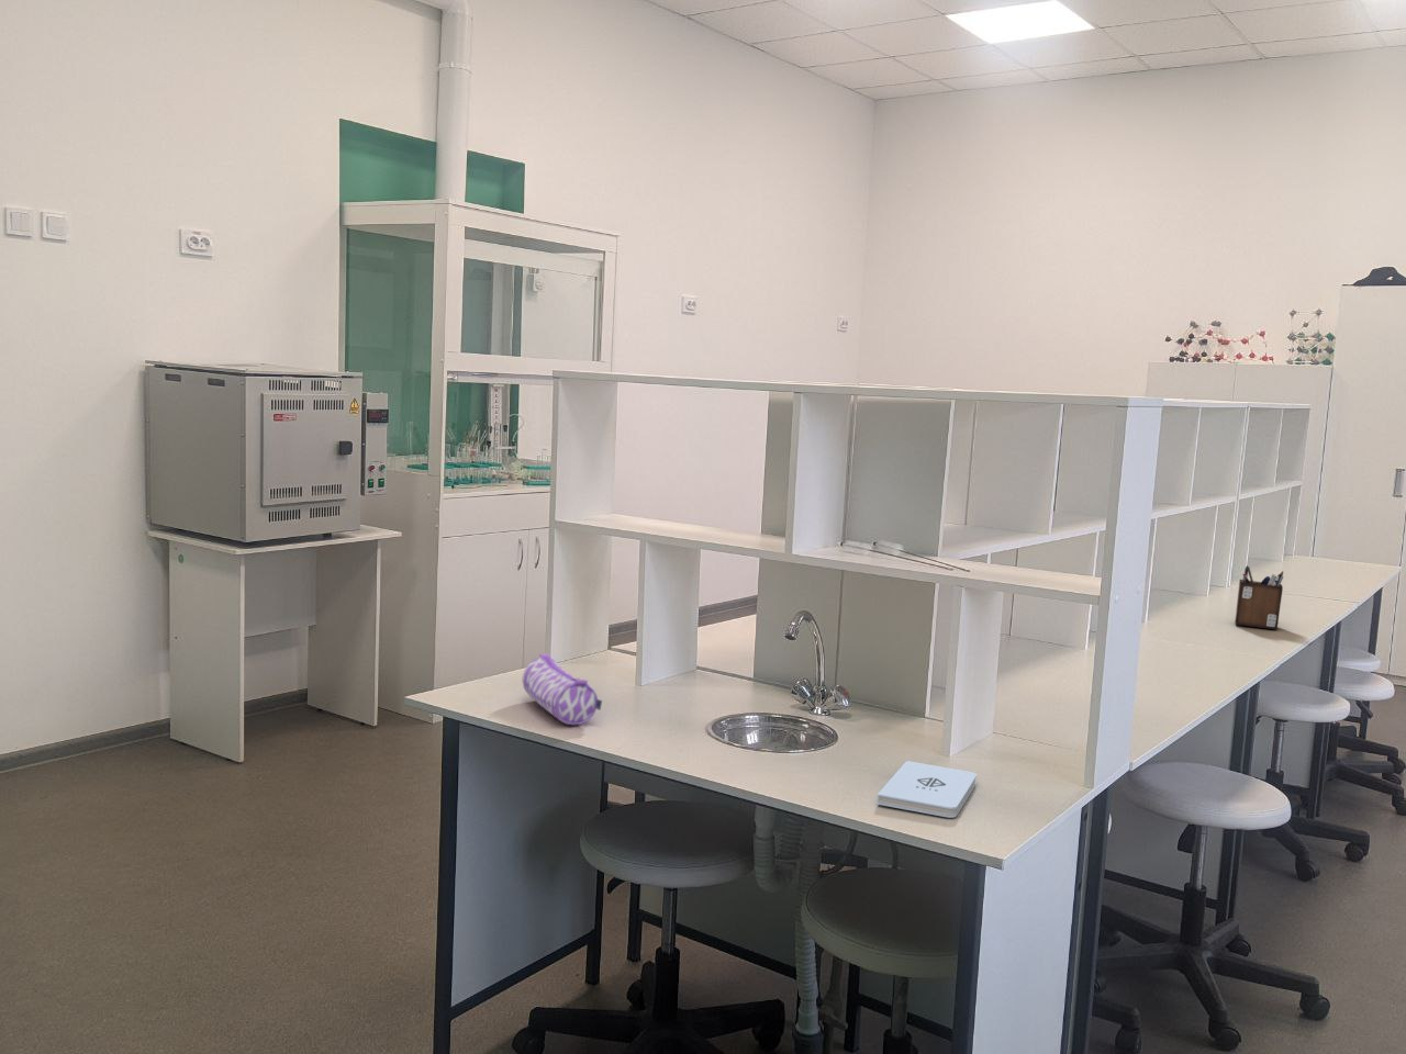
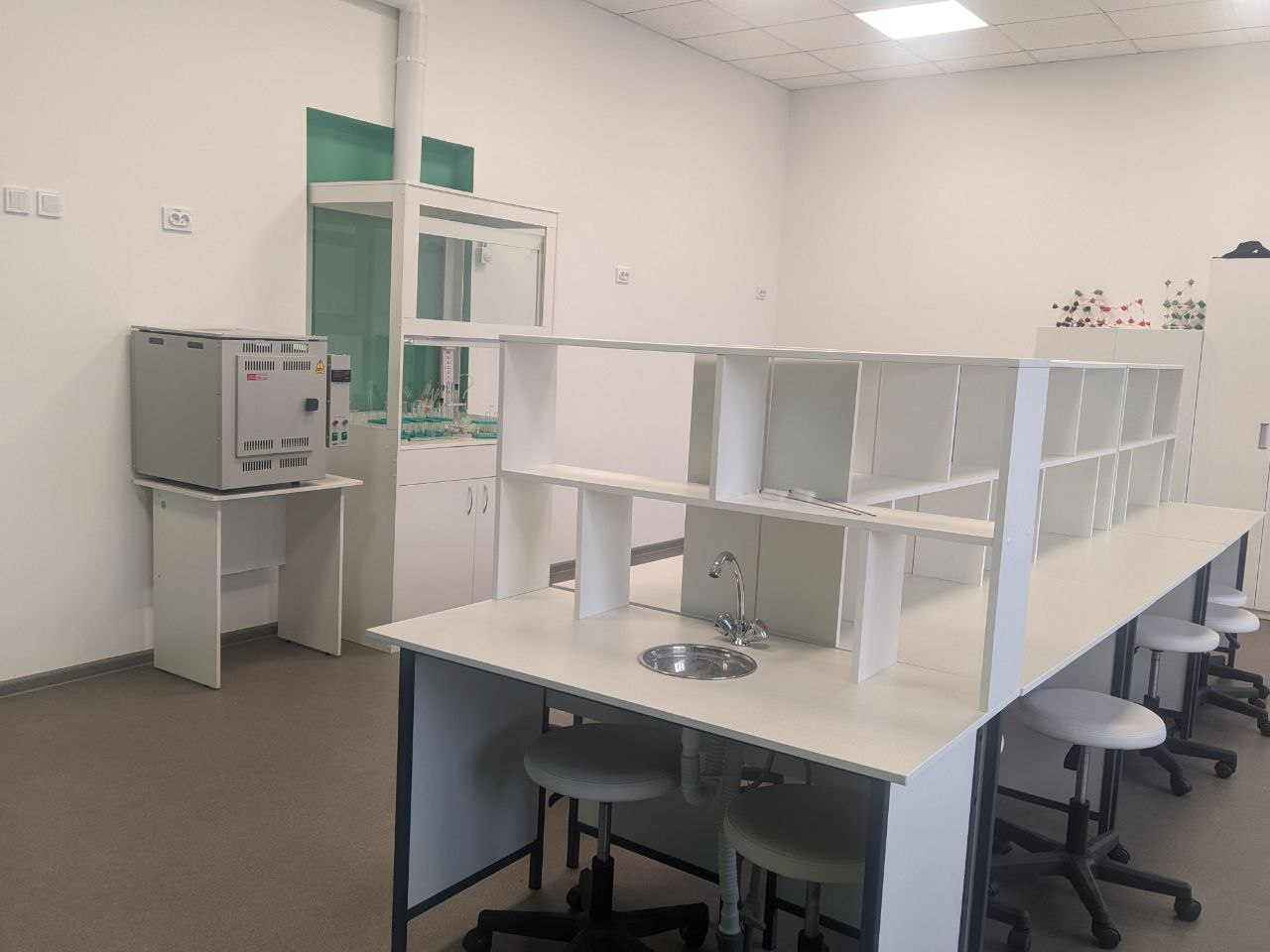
- pencil case [521,653,603,725]
- notepad [876,760,978,819]
- desk organizer [1233,565,1284,630]
